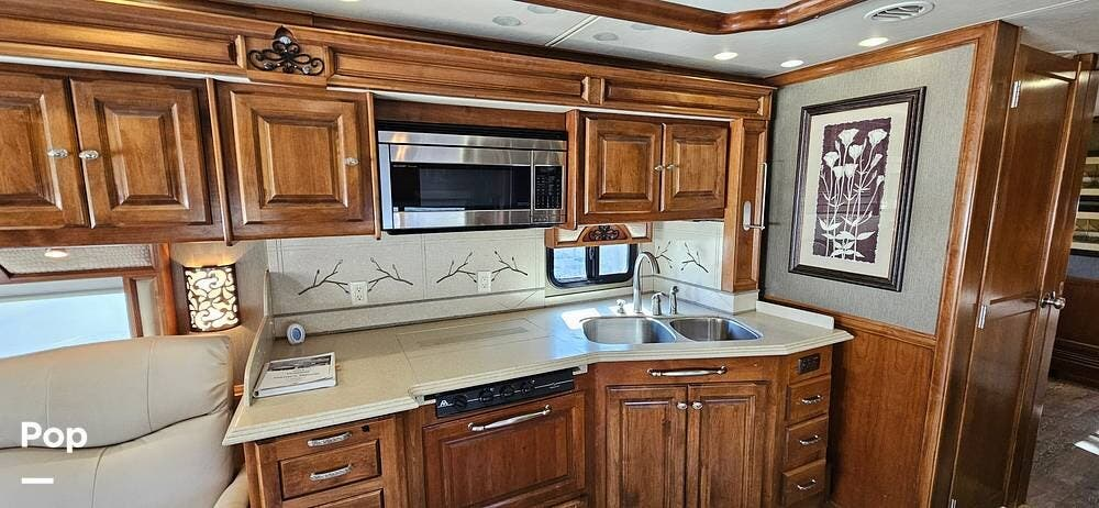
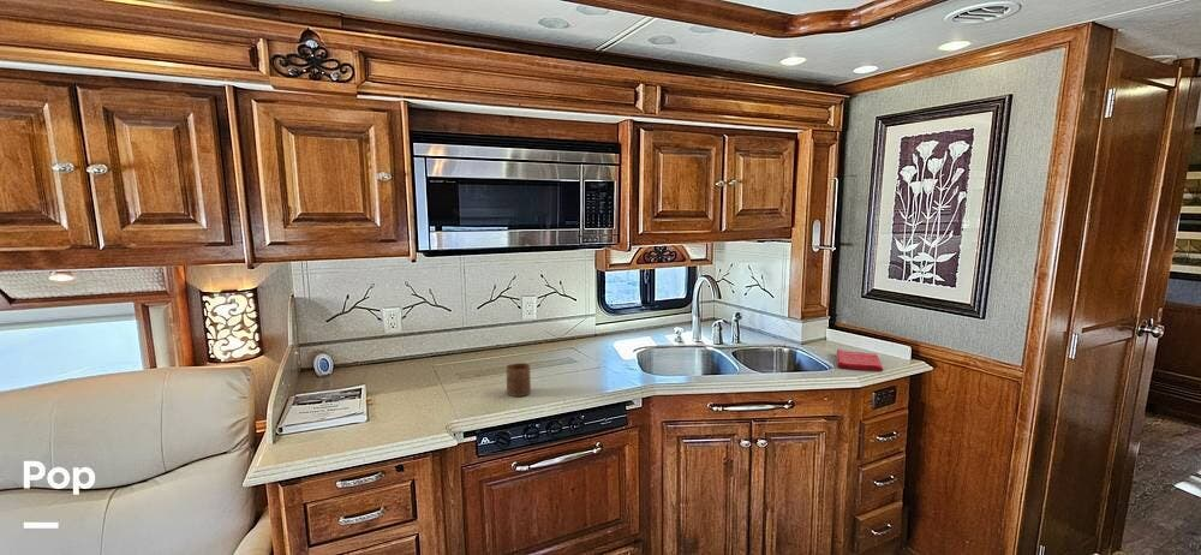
+ dish towel [835,348,884,372]
+ cup [506,362,532,398]
